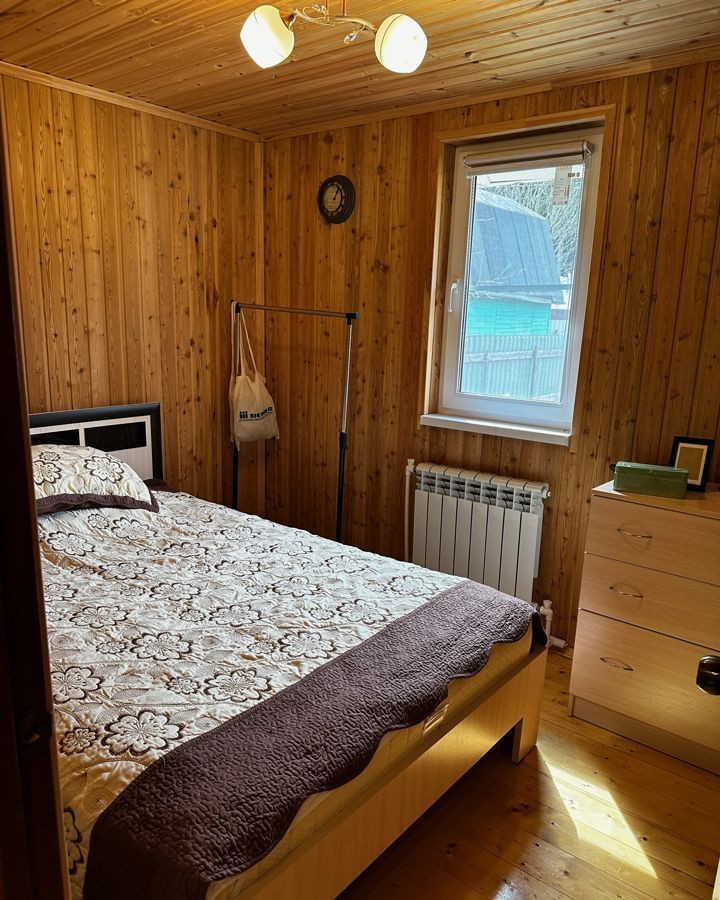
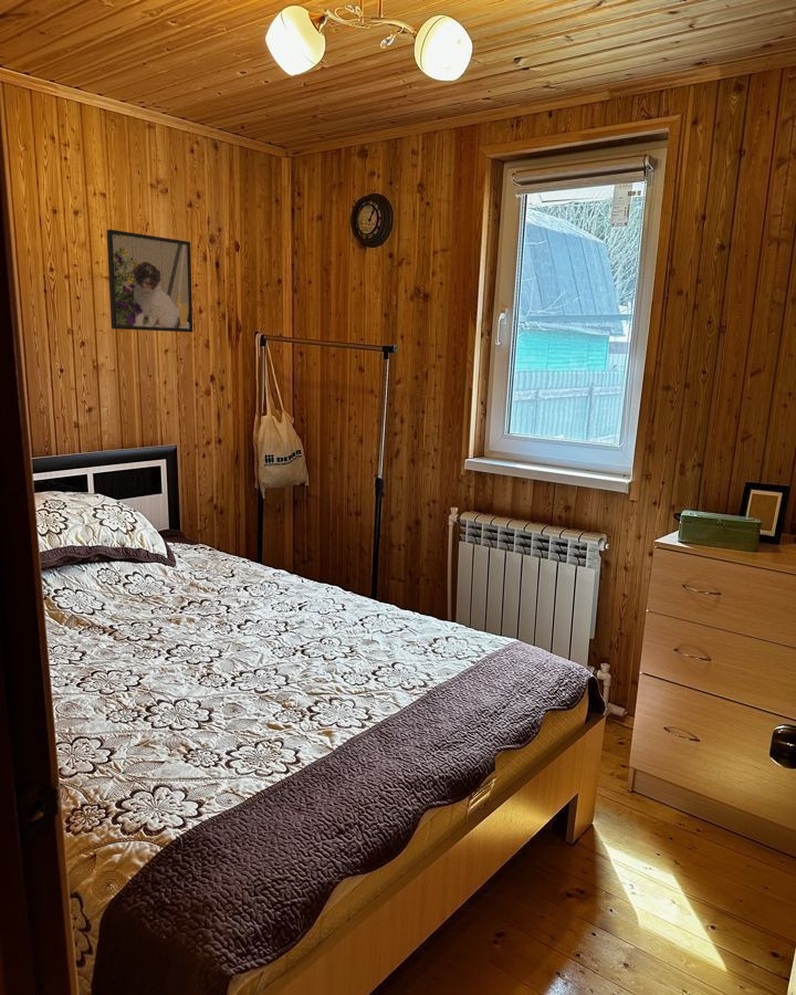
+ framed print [106,228,193,333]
